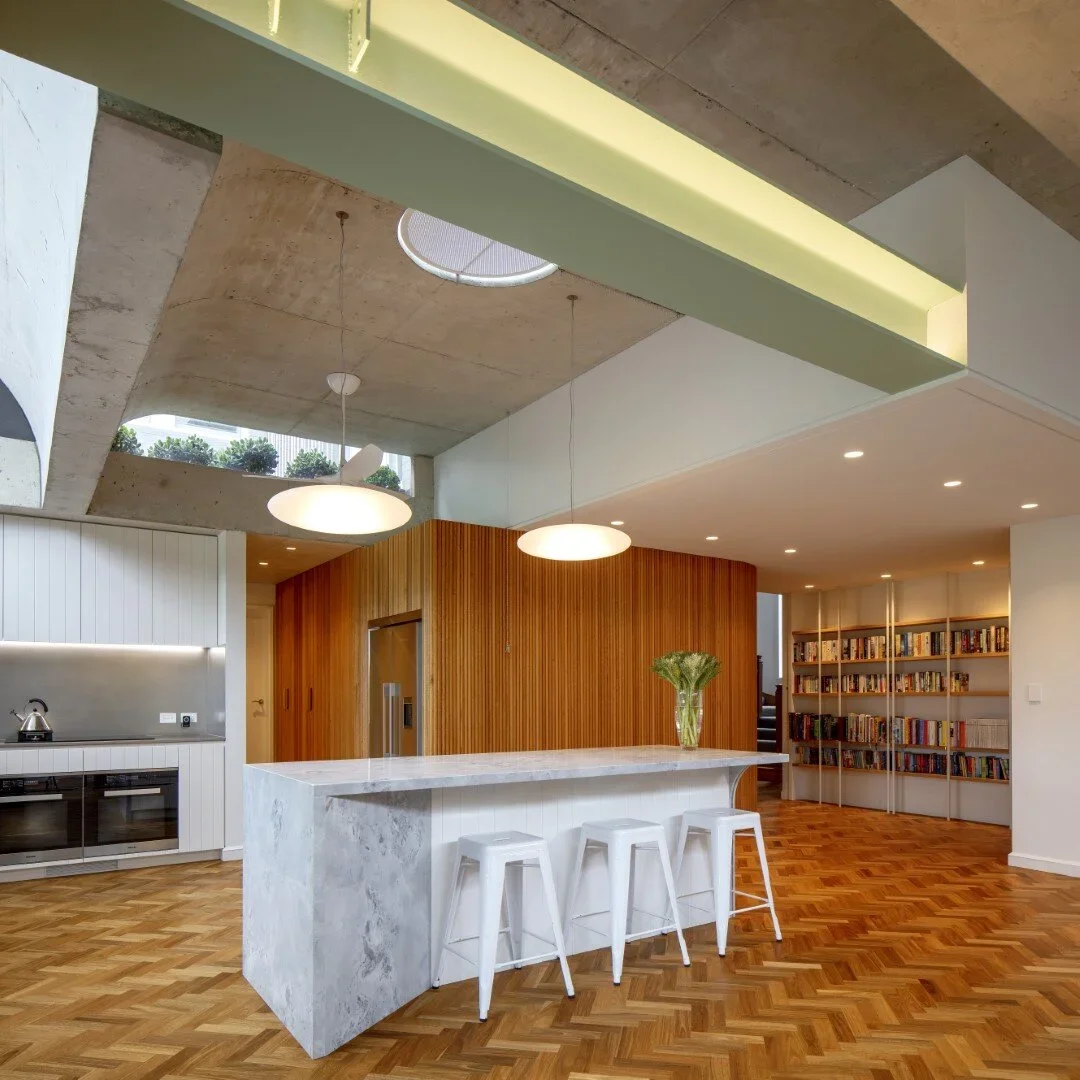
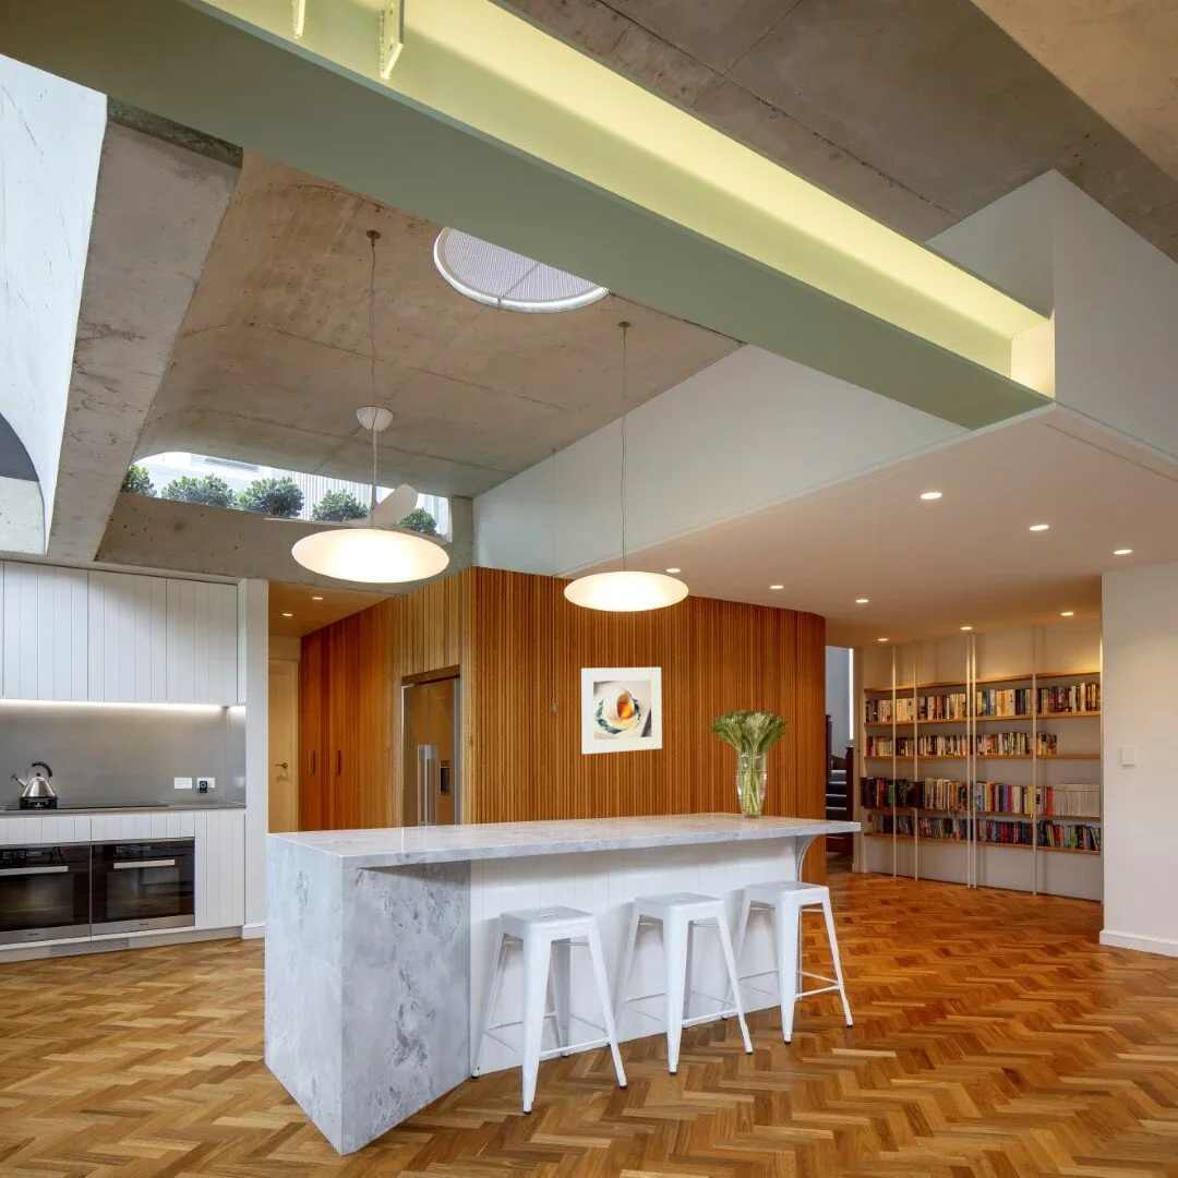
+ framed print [580,666,663,755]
